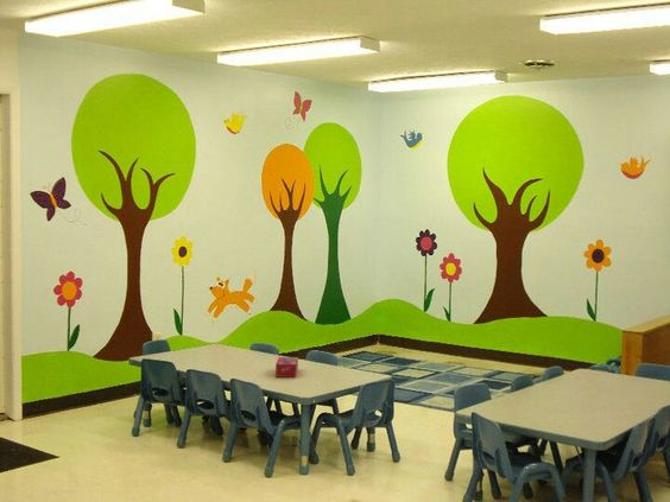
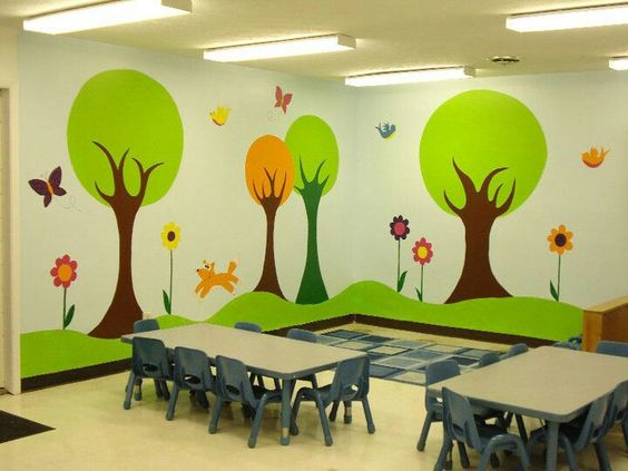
- tissue box [274,356,299,379]
